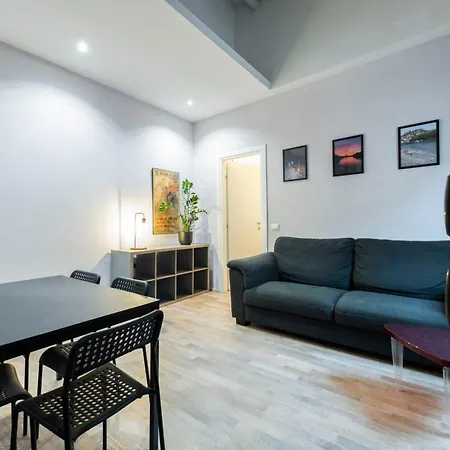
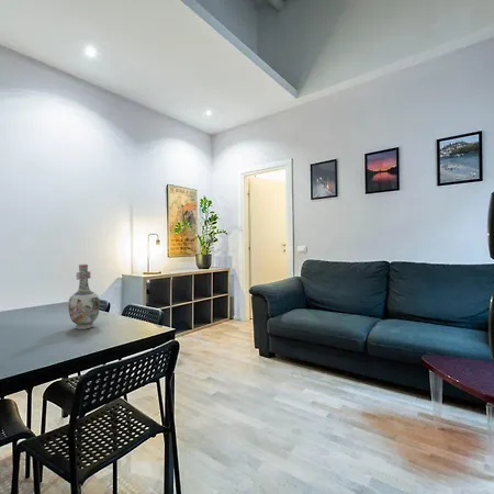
+ vase [67,263,101,330]
